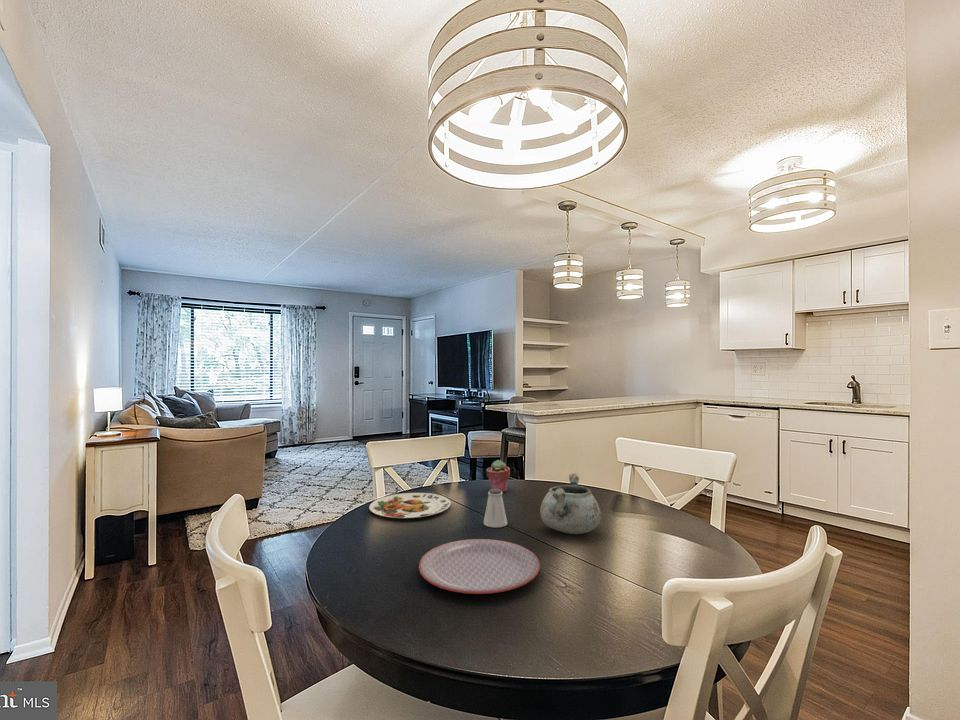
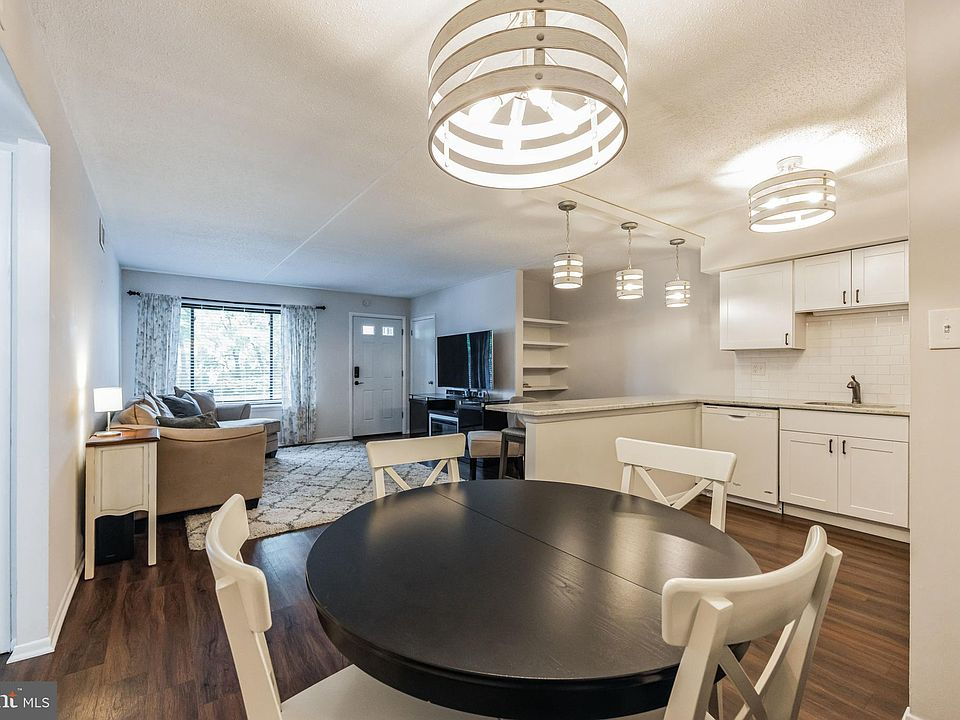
- decorative bowl [539,473,602,535]
- plate [368,492,452,519]
- potted succulent [485,459,511,493]
- saltshaker [483,488,508,528]
- plate [418,538,541,595]
